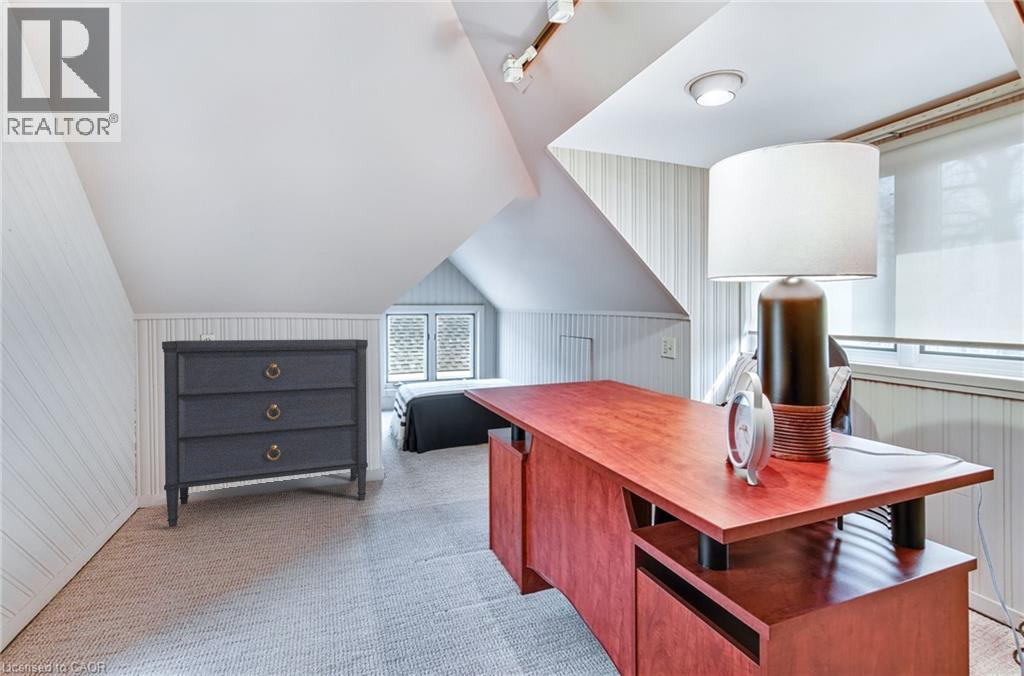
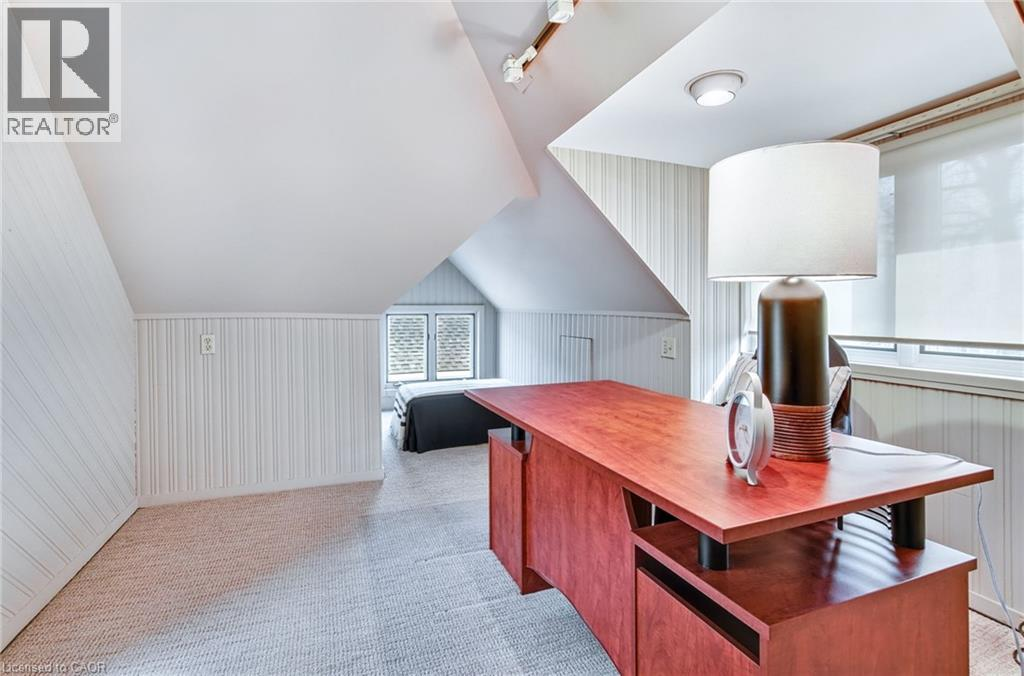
- dresser [161,338,369,528]
